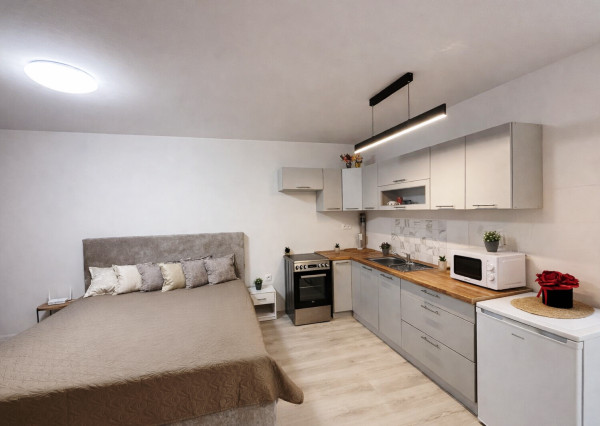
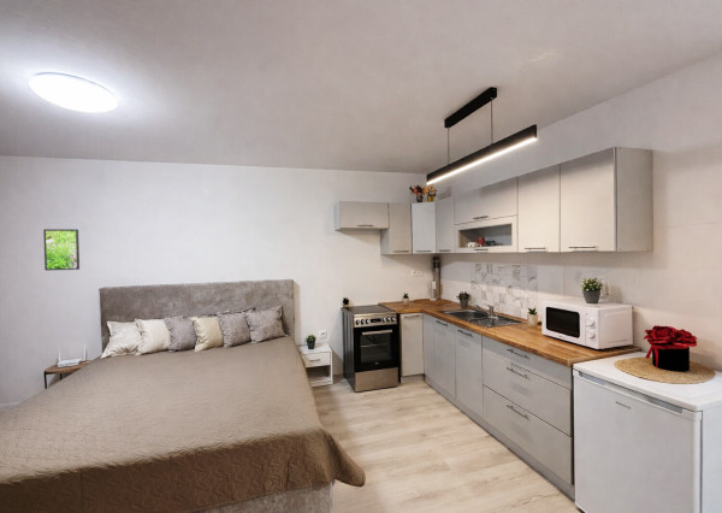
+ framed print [42,228,81,271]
